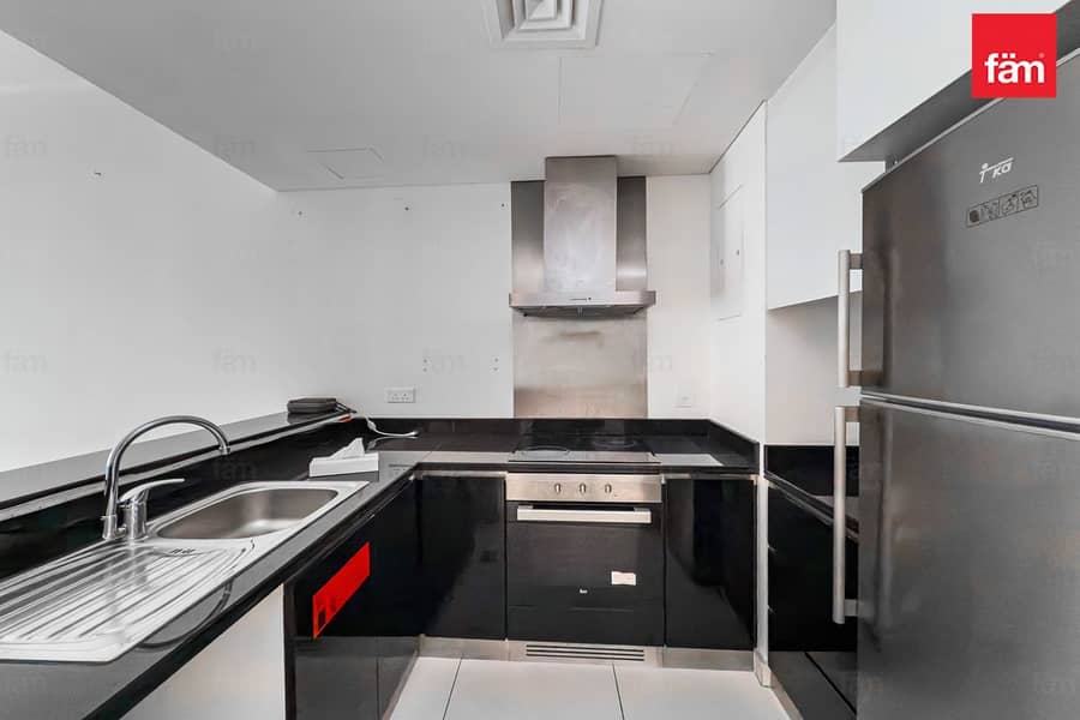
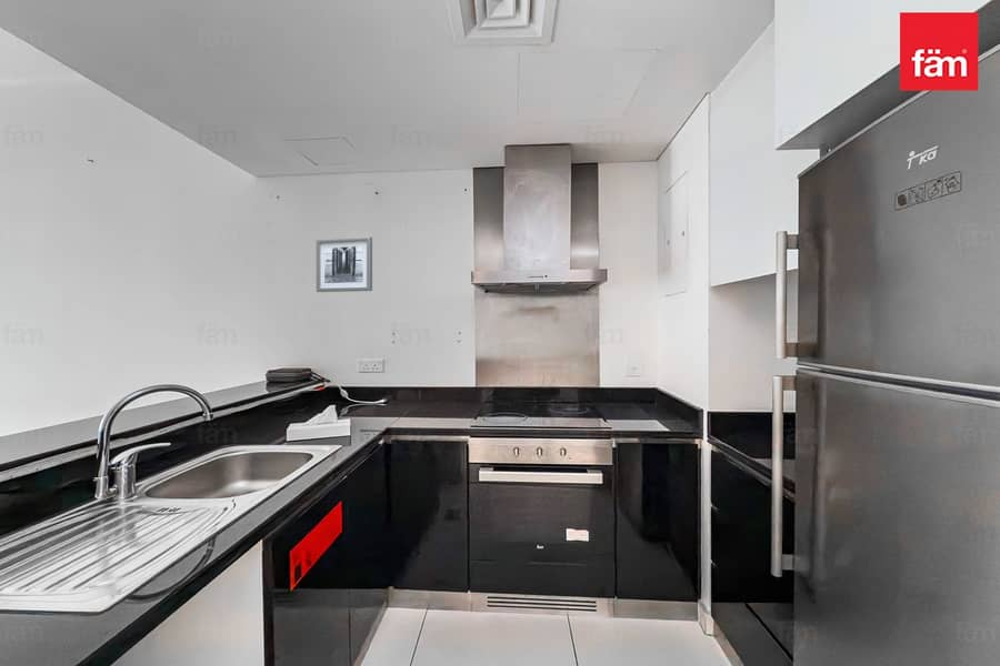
+ wall art [316,235,373,293]
